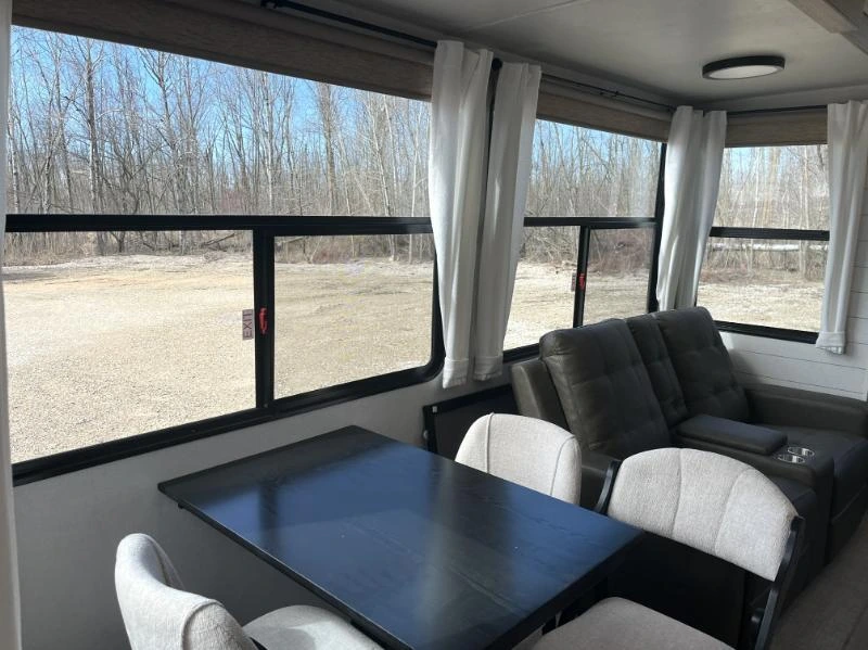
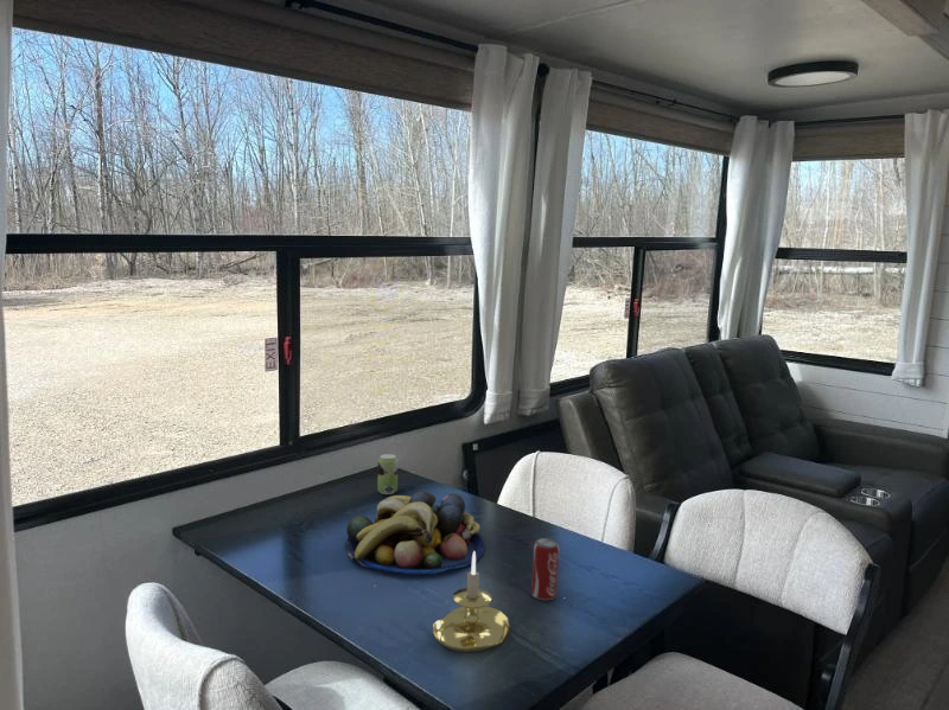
+ fruit bowl [344,491,486,576]
+ beverage can [530,537,561,601]
+ candle holder [432,550,510,654]
+ beverage can [376,453,399,495]
